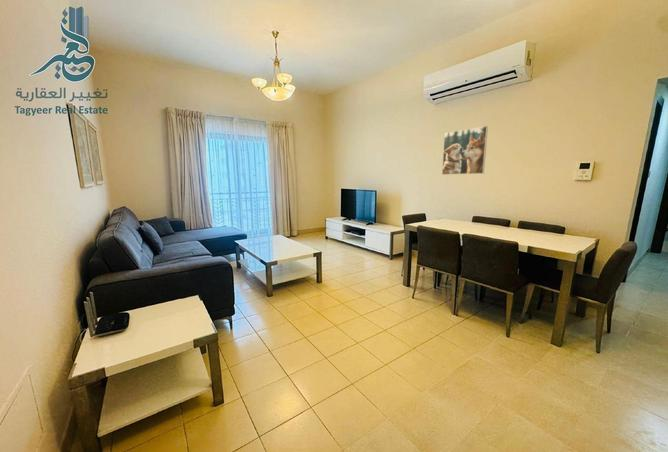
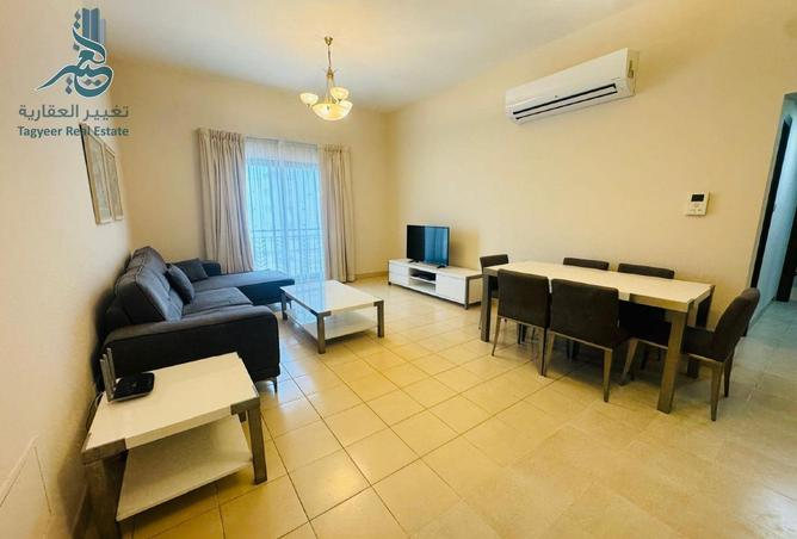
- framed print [441,125,489,176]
